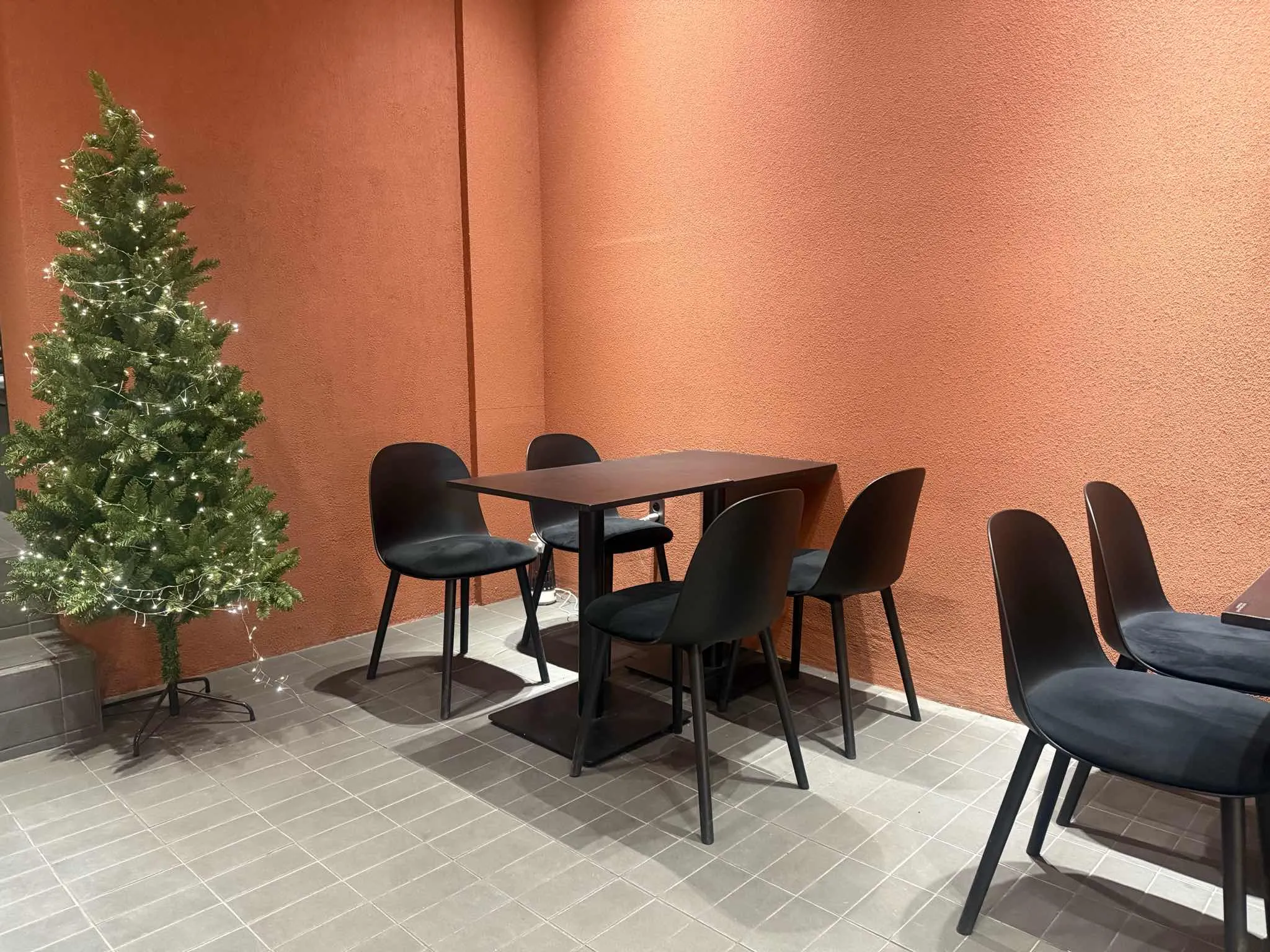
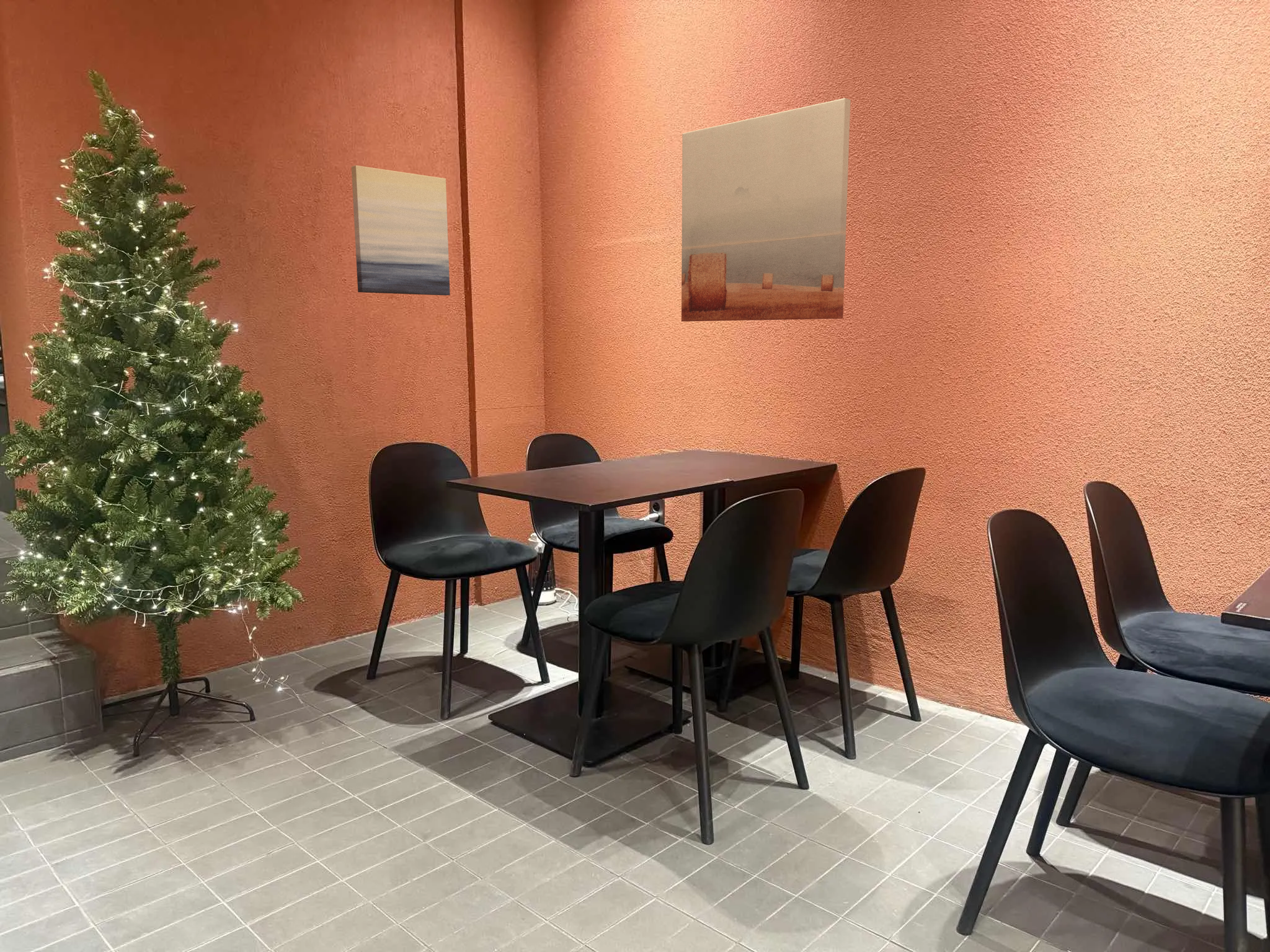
+ wall art [351,165,451,296]
+ wall art [681,97,851,322]
